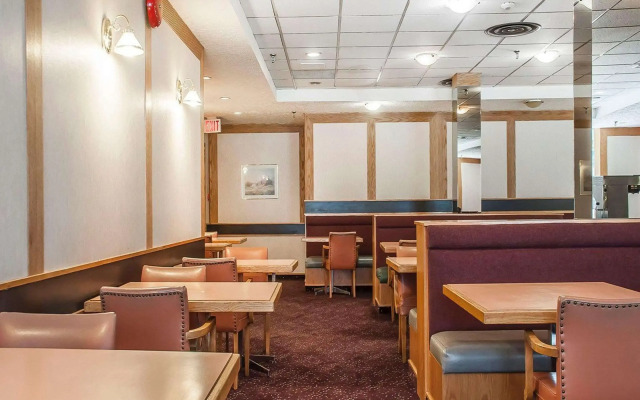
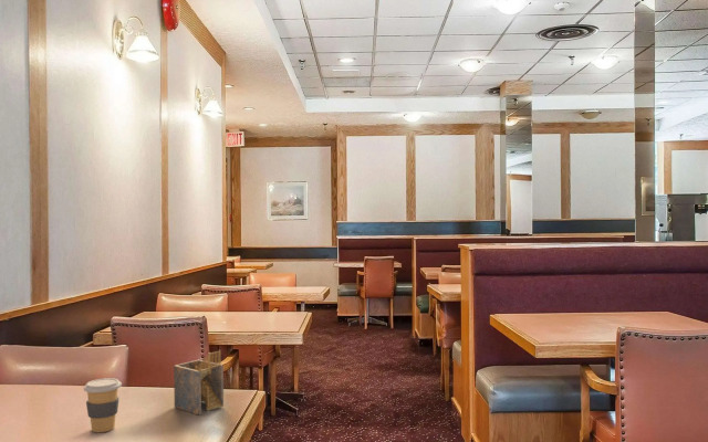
+ coffee cup [83,377,123,433]
+ napkin holder [173,349,225,417]
